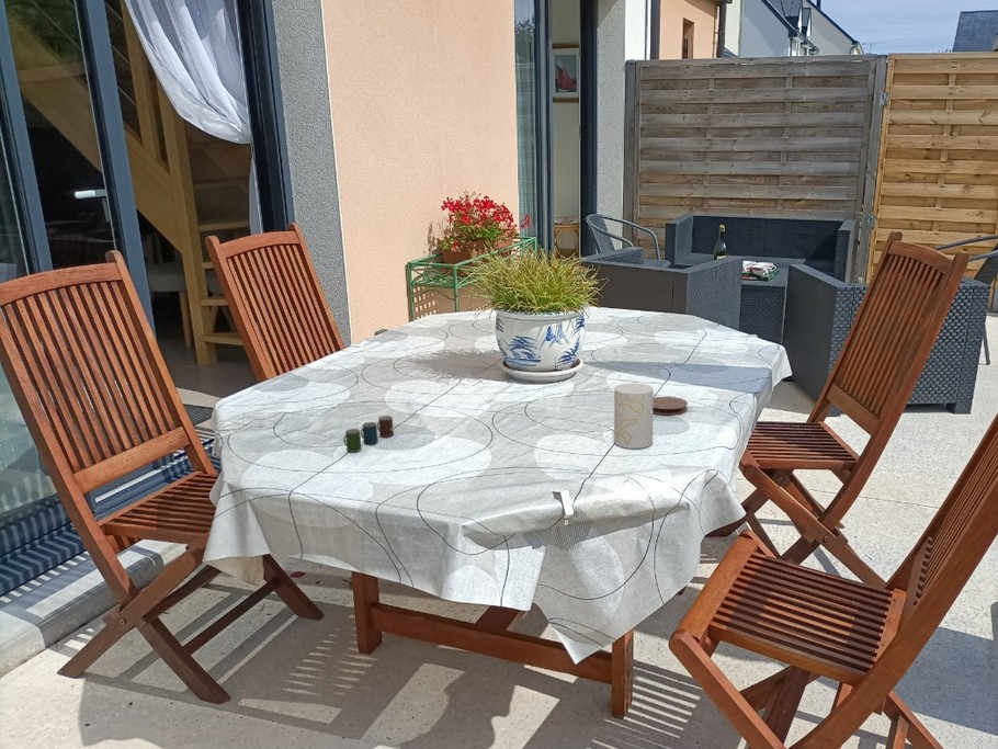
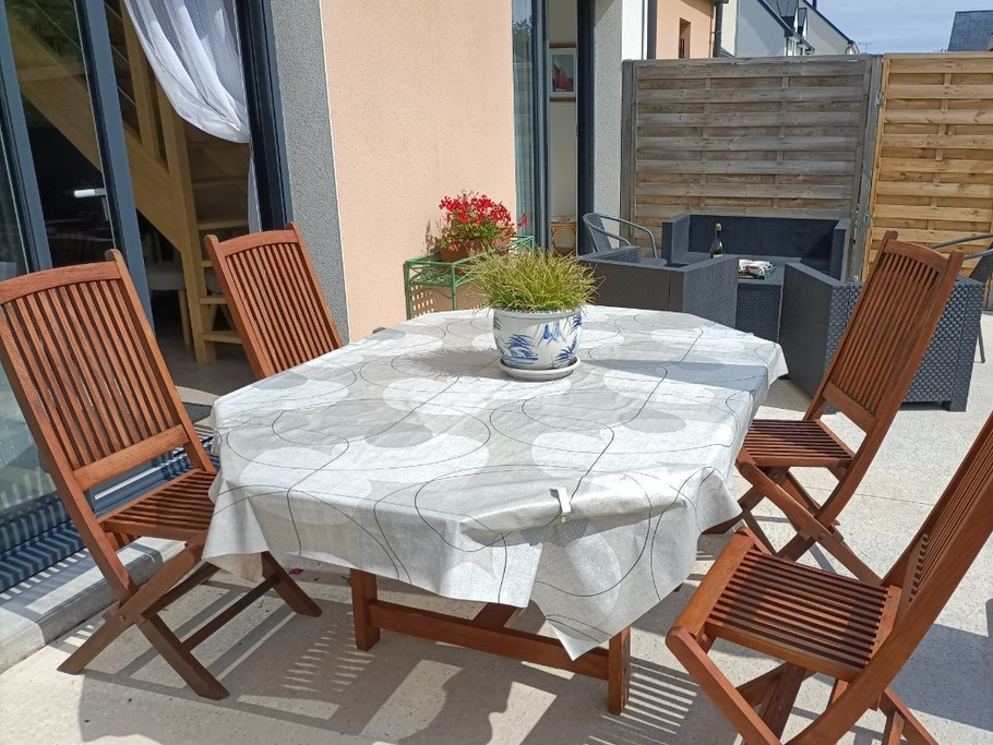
- cup [342,415,395,453]
- cup [613,382,655,450]
- coaster [653,396,689,416]
